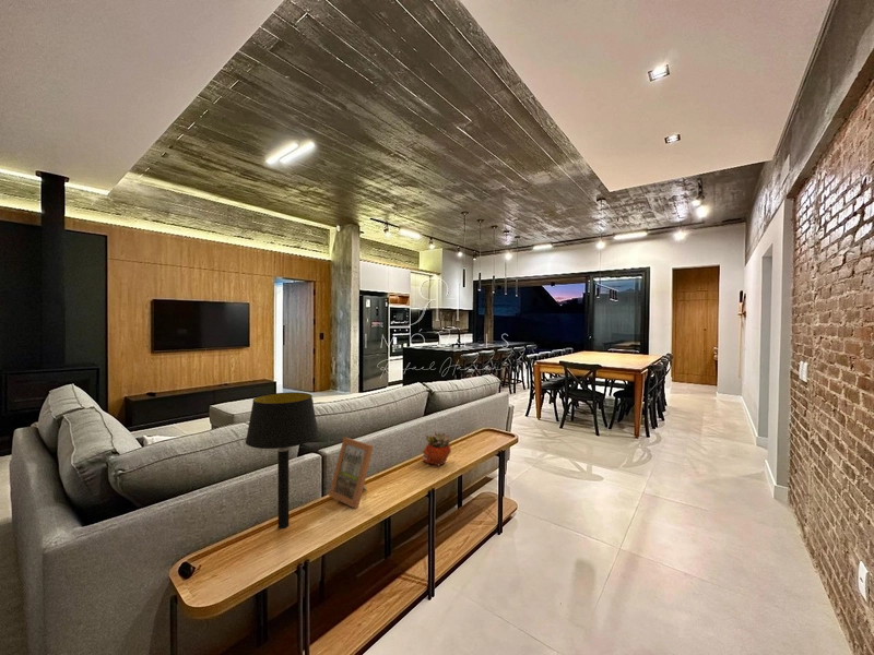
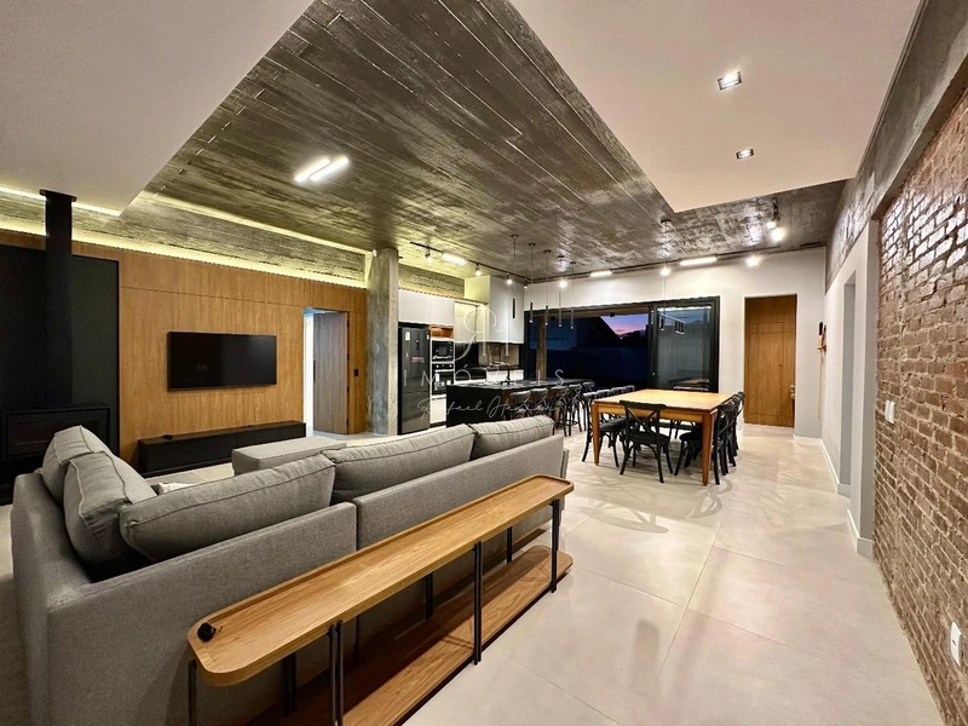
- table lamp [245,391,320,529]
- succulent planter [422,430,452,466]
- picture frame [328,437,375,510]
